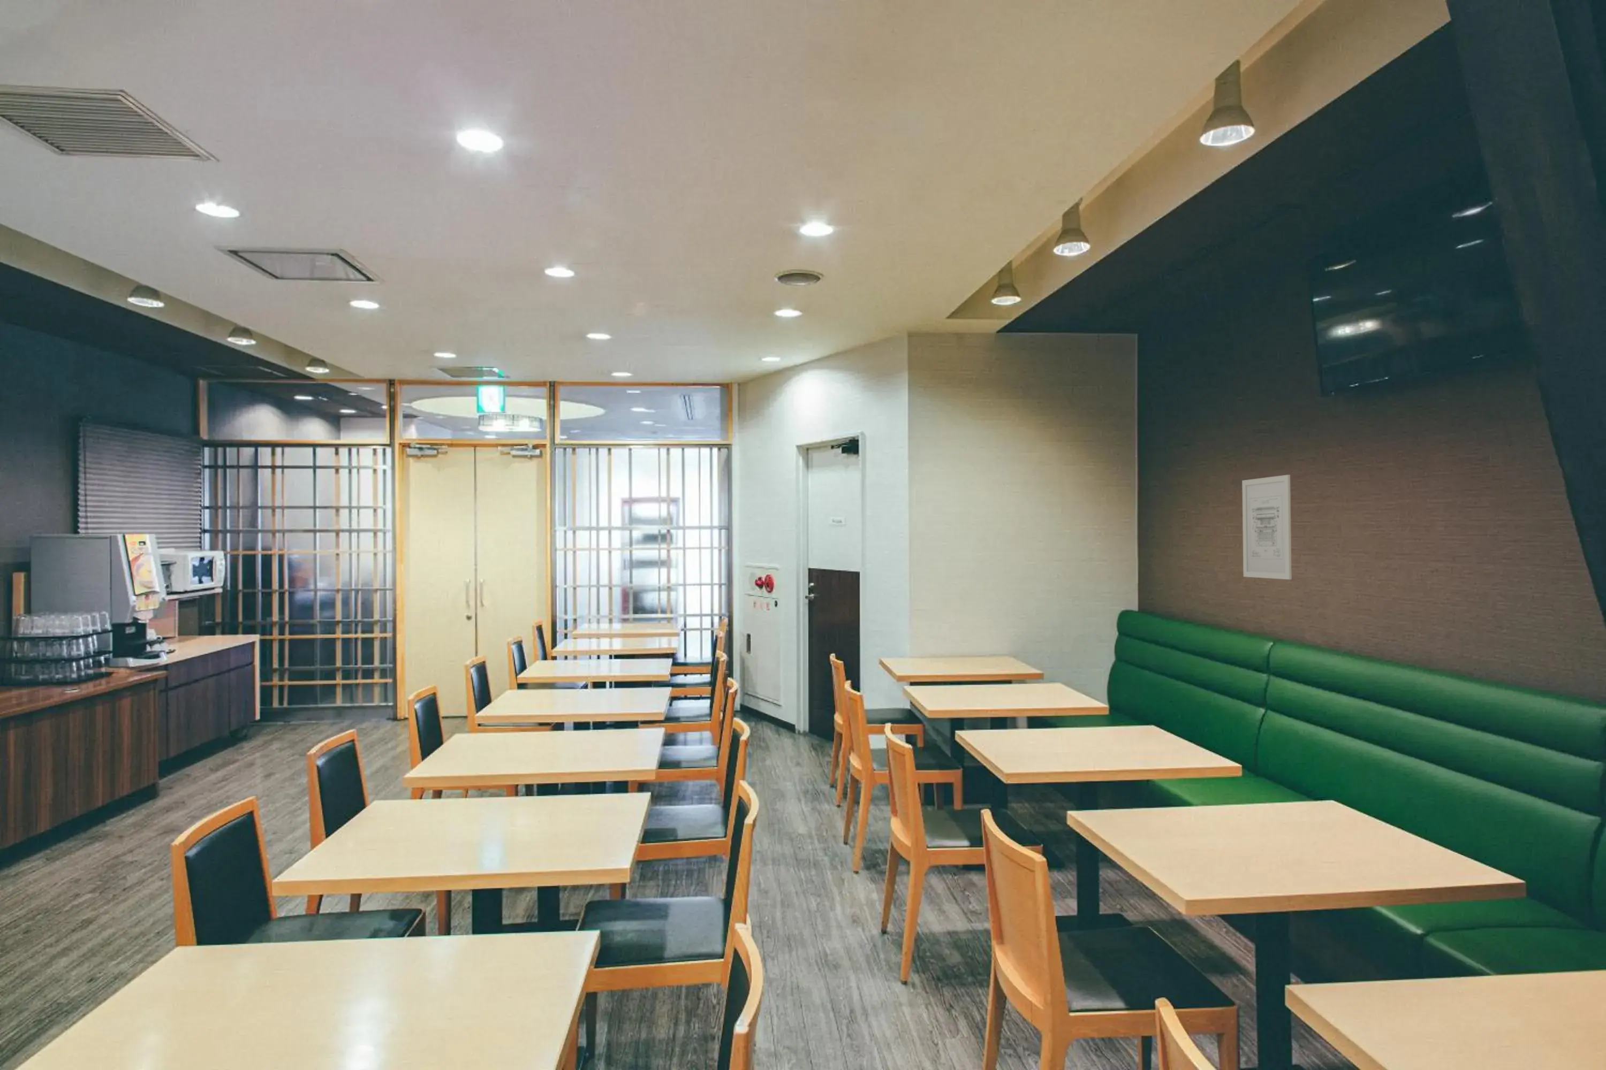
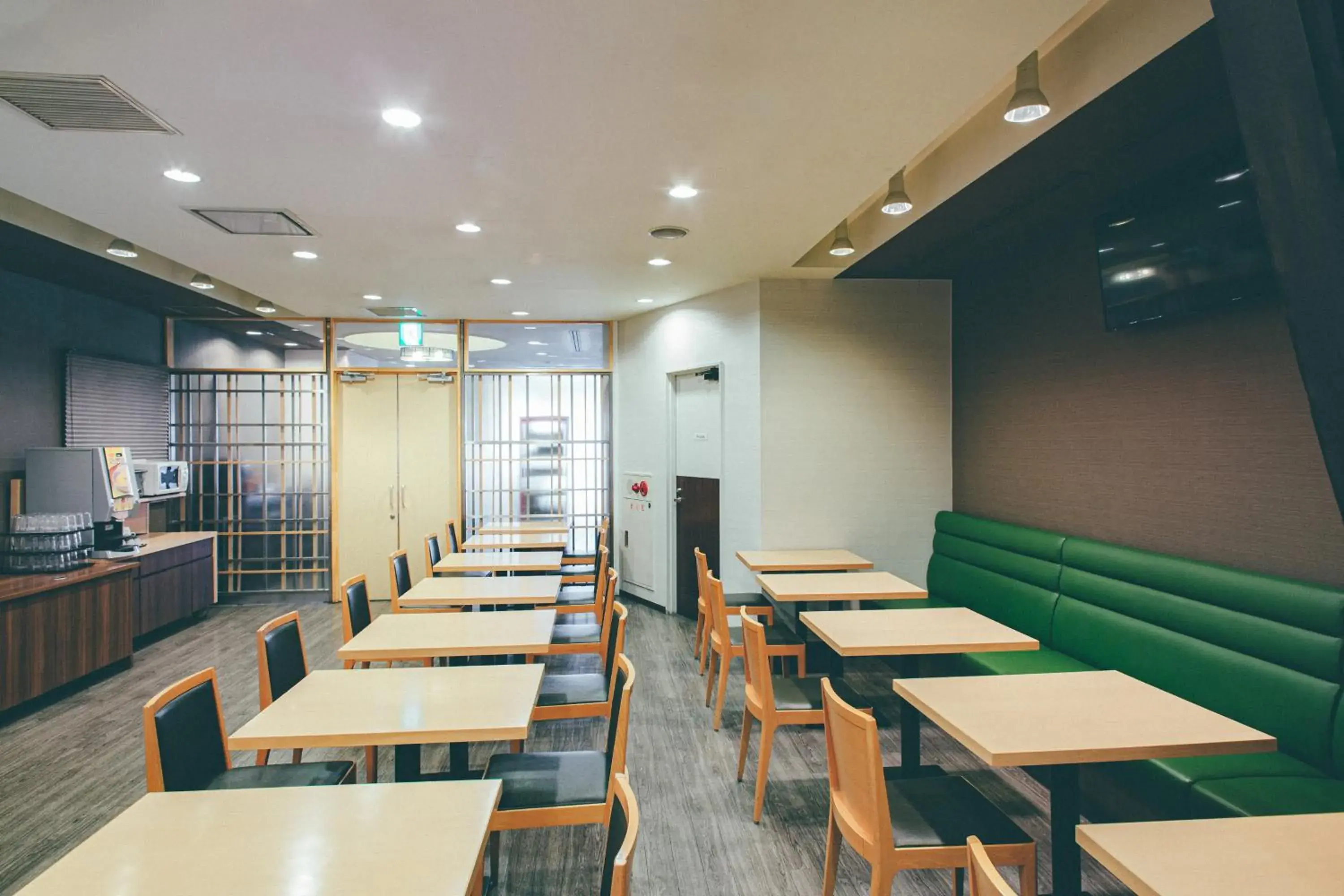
- wall art [1242,474,1292,580]
